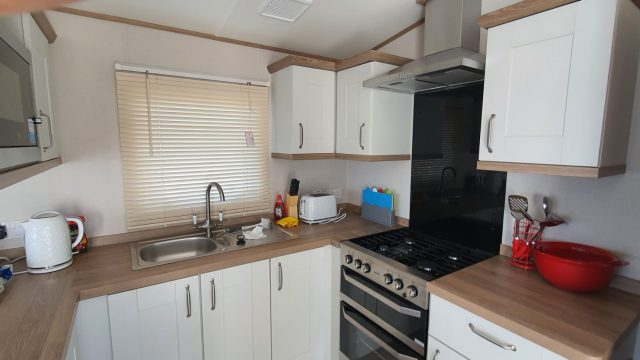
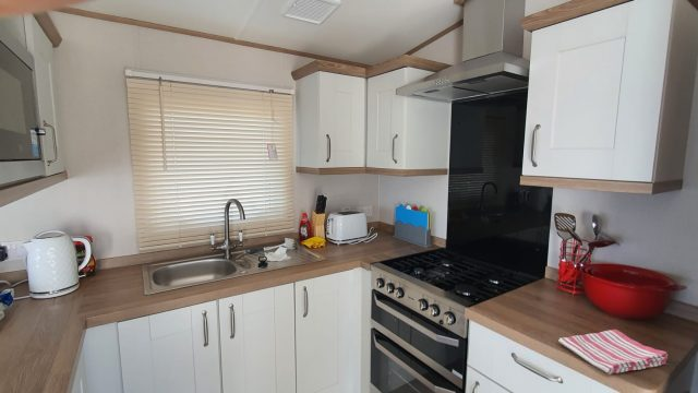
+ dish towel [557,329,669,376]
